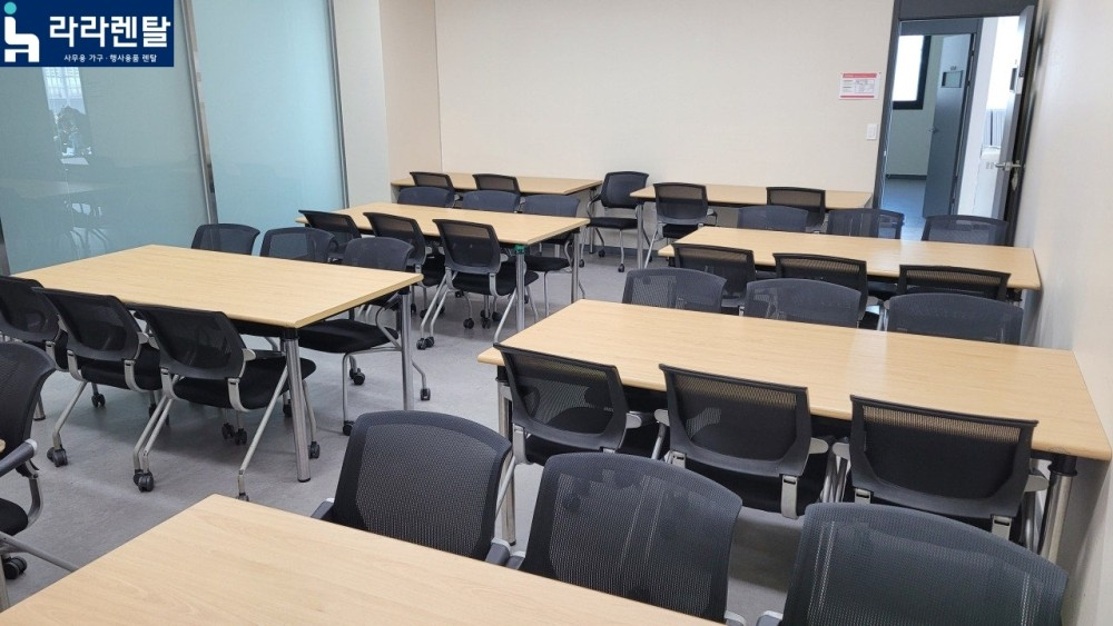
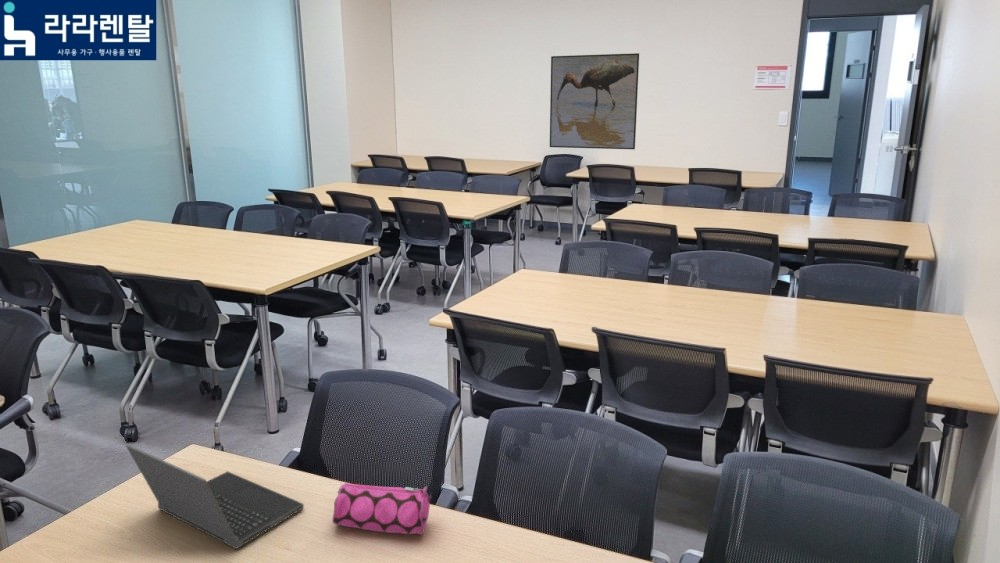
+ pencil case [331,482,434,536]
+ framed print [549,52,640,150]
+ laptop computer [125,443,305,550]
